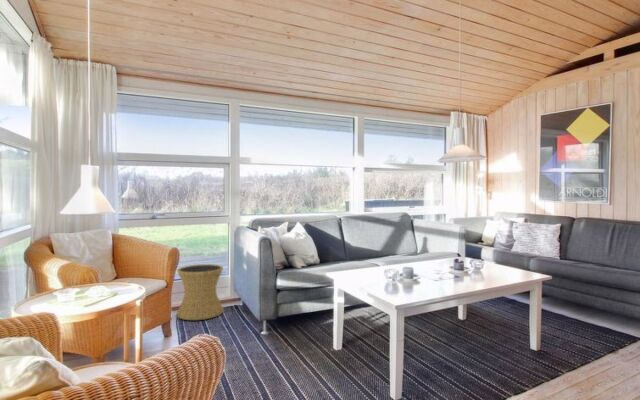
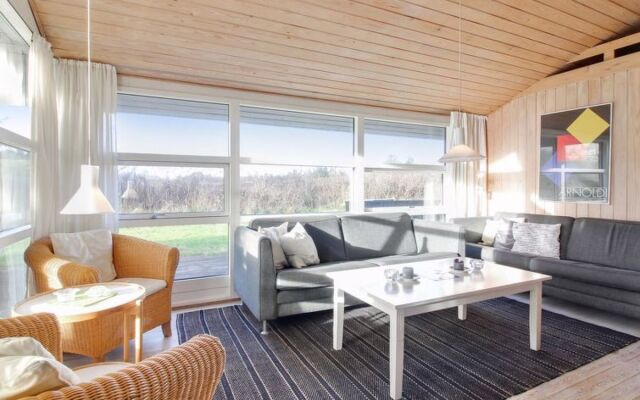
- side table [176,263,225,321]
